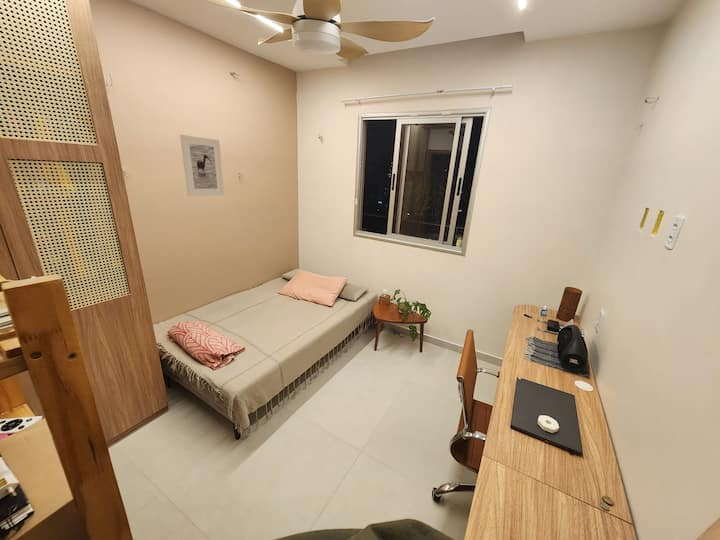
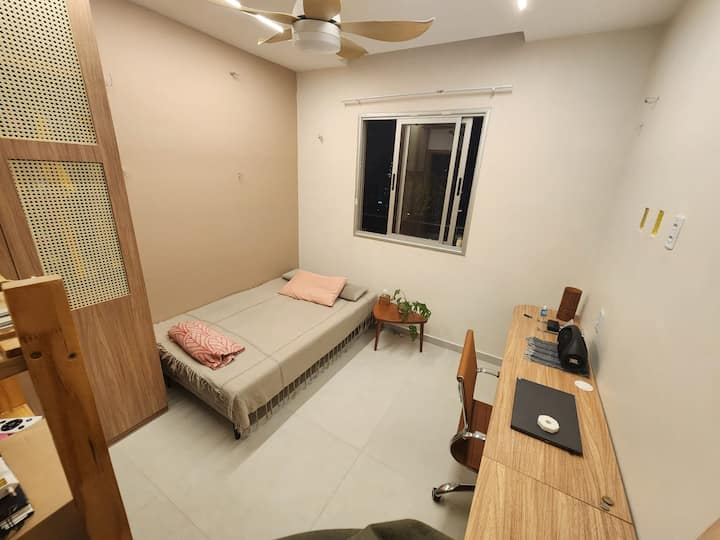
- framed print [179,134,225,197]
